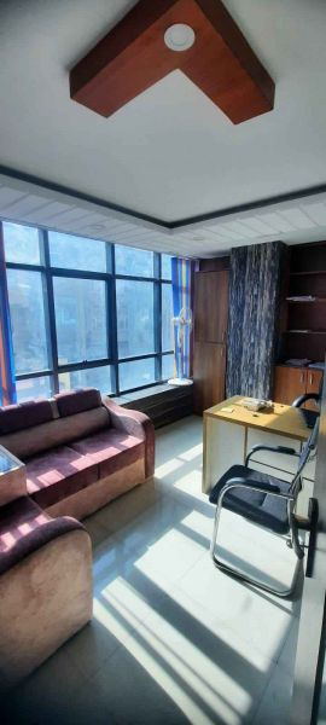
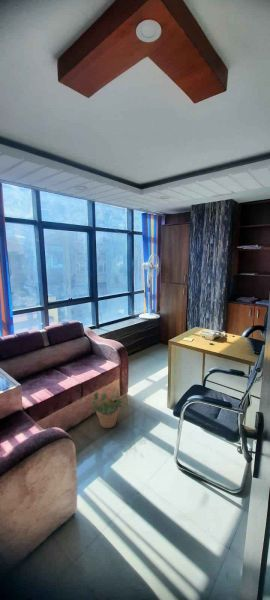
+ potted plant [90,387,125,429]
